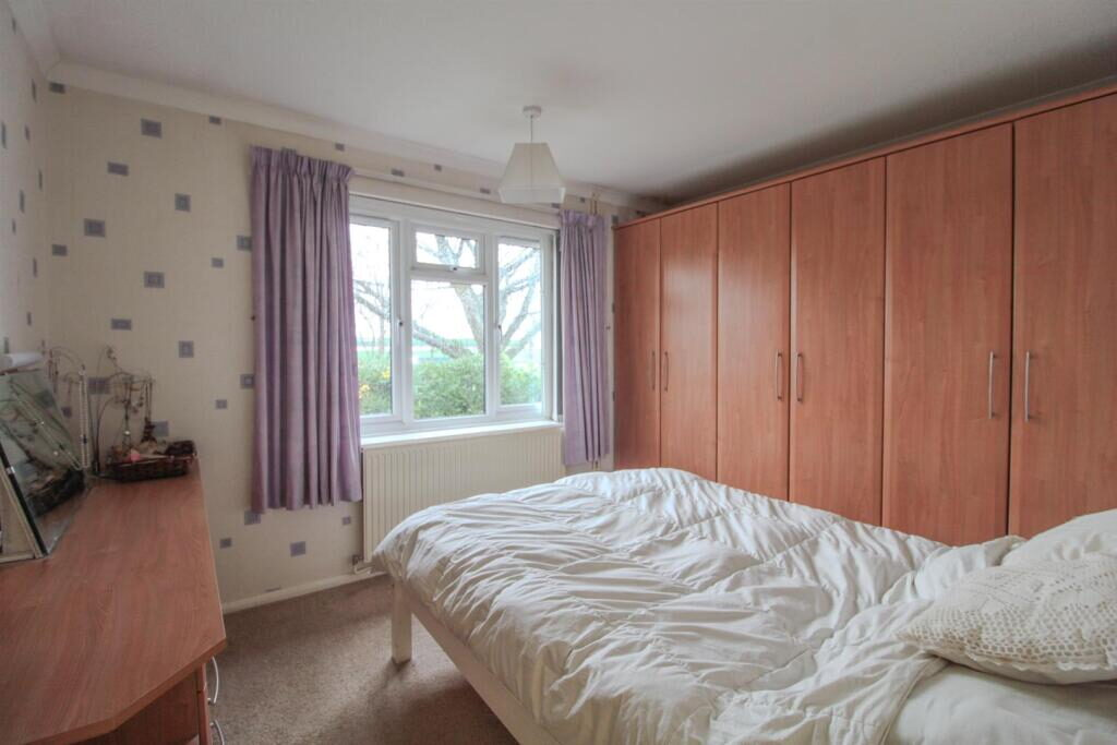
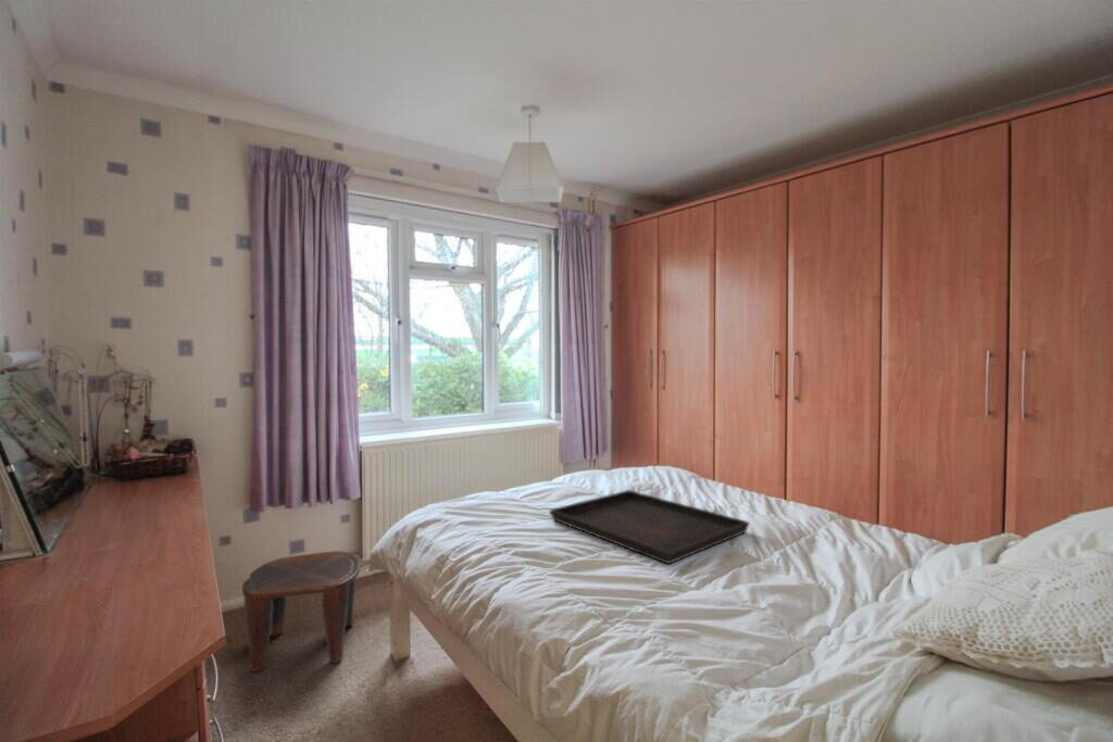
+ stool [241,550,362,672]
+ serving tray [549,489,750,565]
